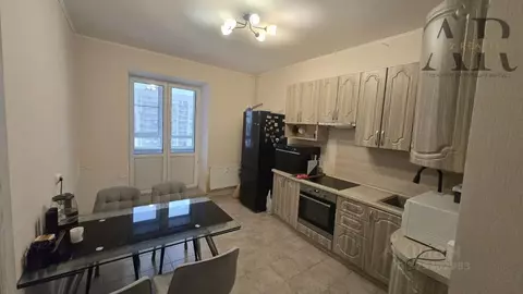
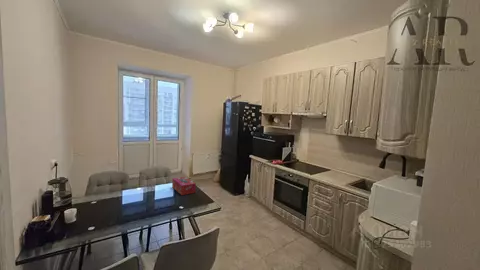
+ tissue box [171,176,197,196]
